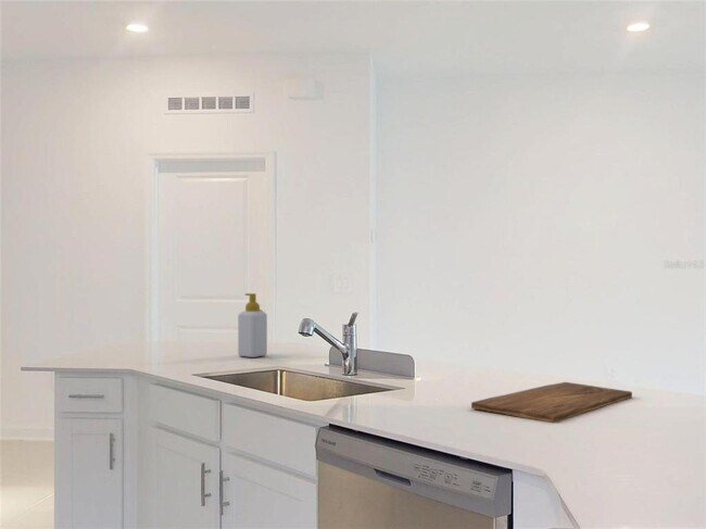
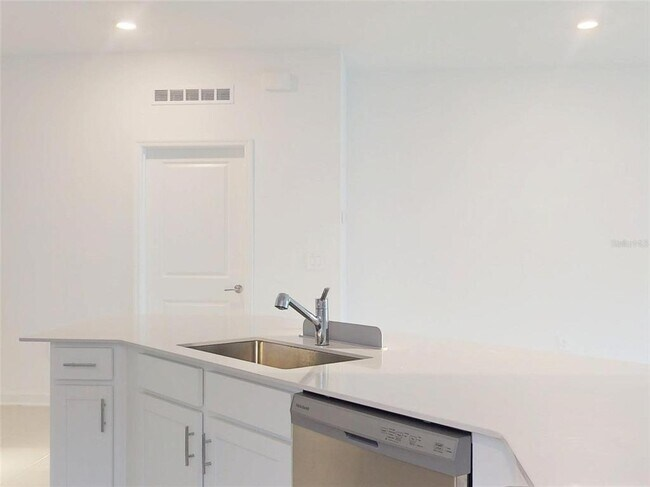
- cutting board [470,381,633,424]
- soap bottle [237,292,268,358]
